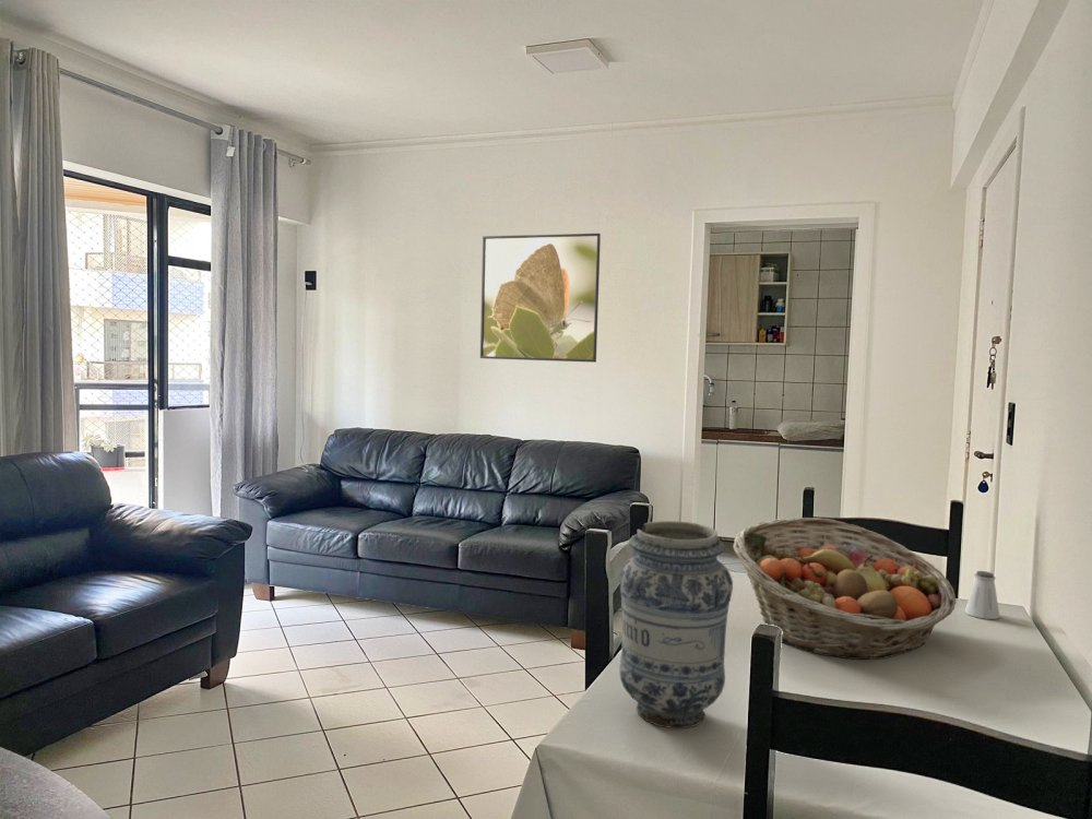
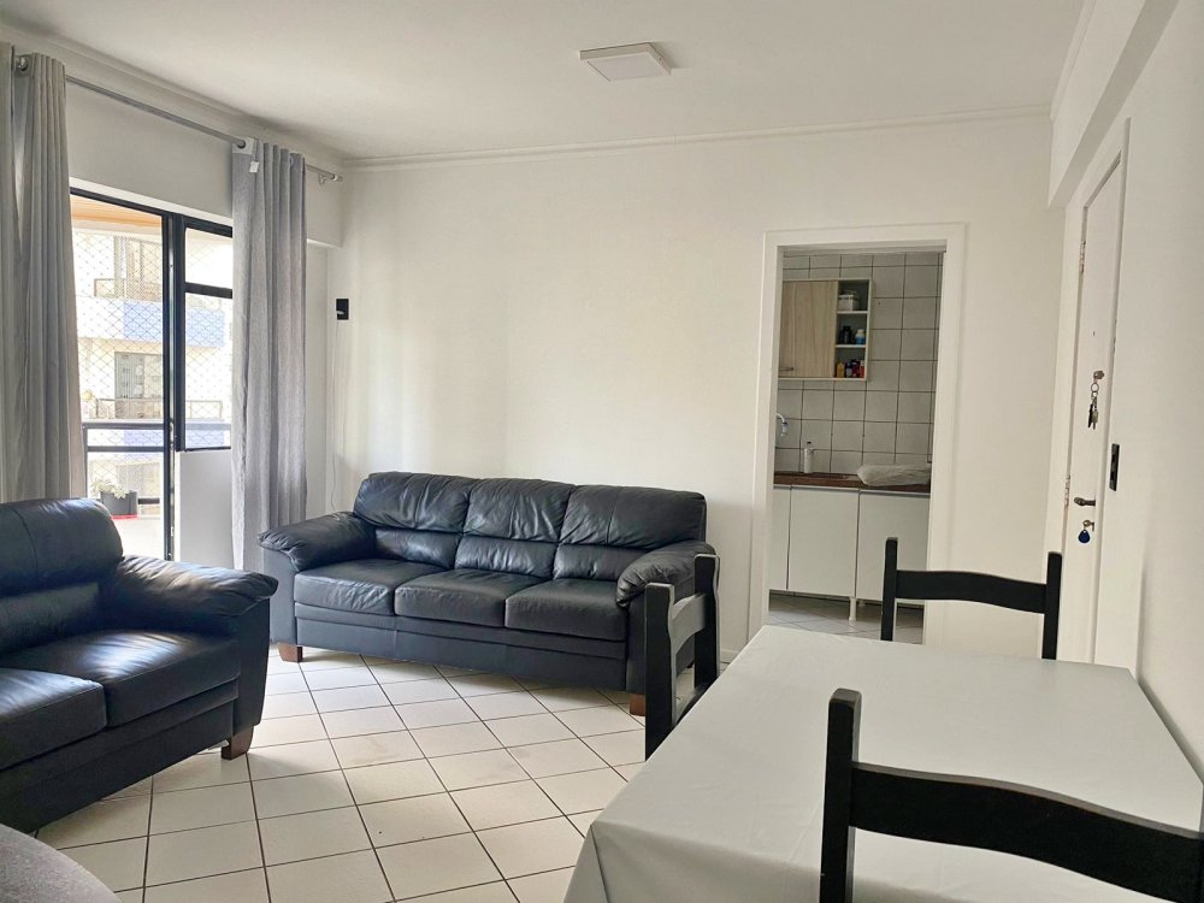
- saltshaker [964,570,1000,620]
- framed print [479,233,602,364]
- fruit basket [733,517,957,661]
- vase [618,520,734,729]
